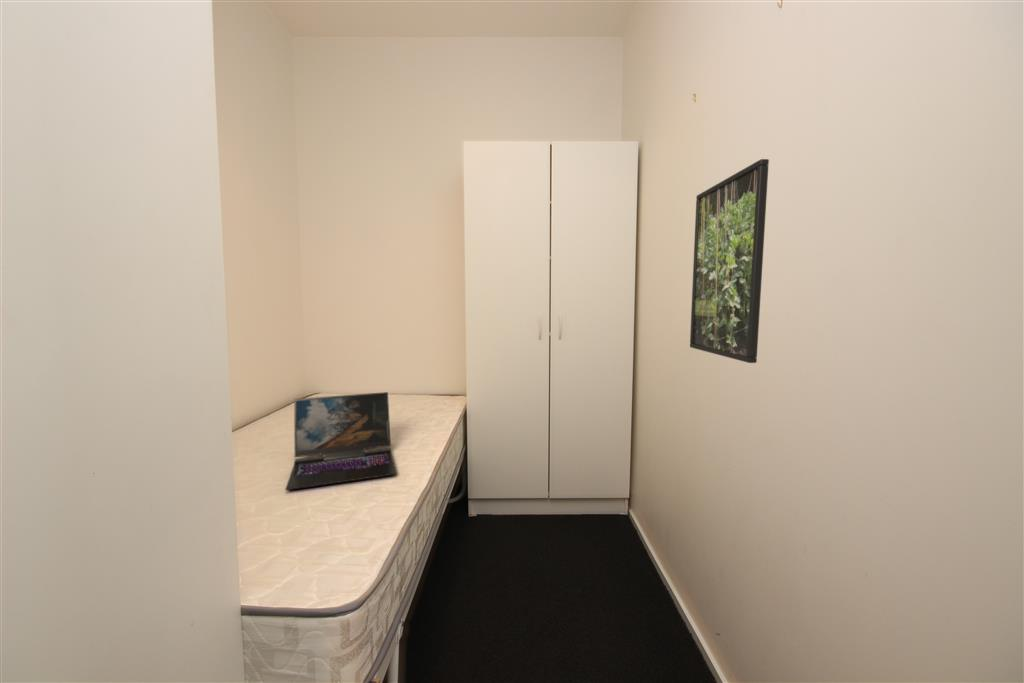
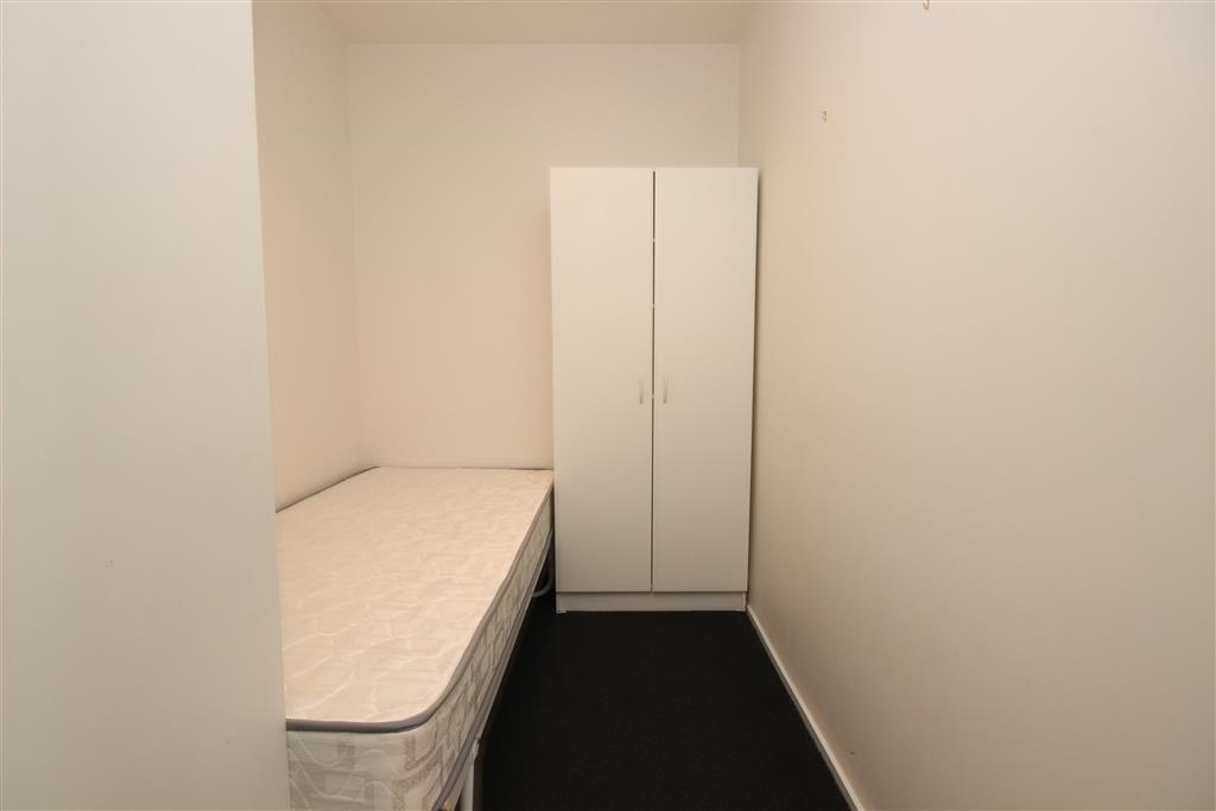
- laptop [285,391,398,491]
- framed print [689,158,770,364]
